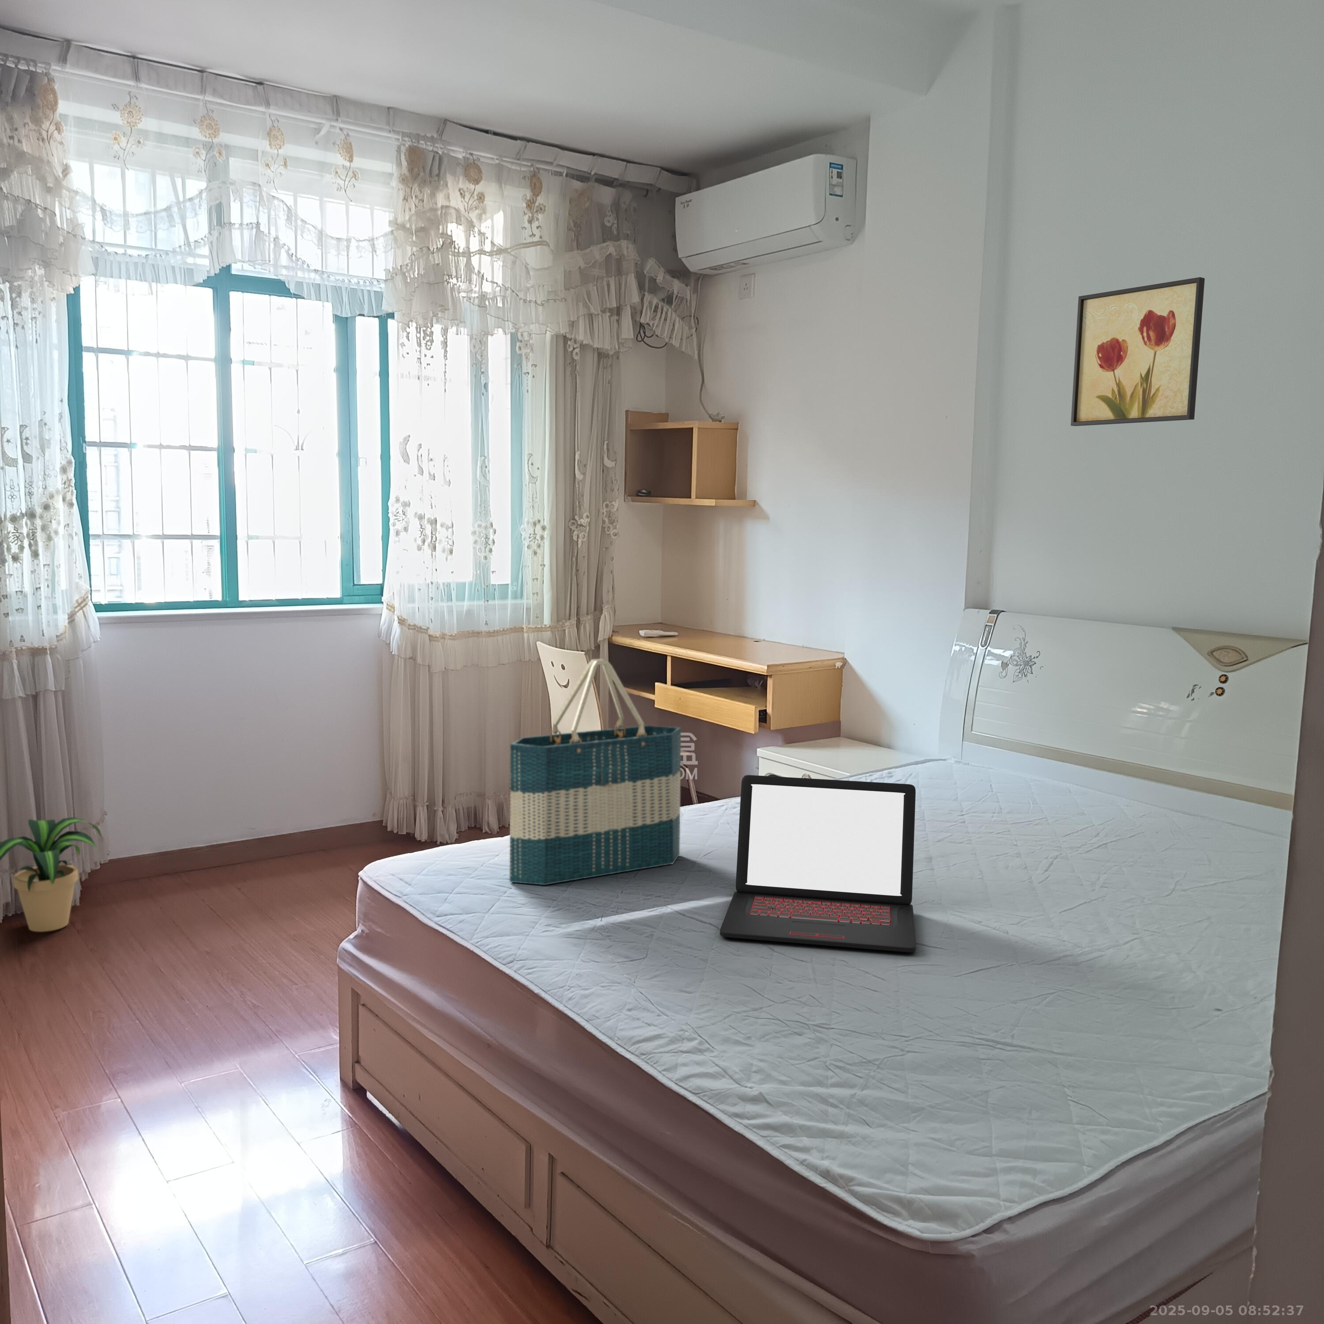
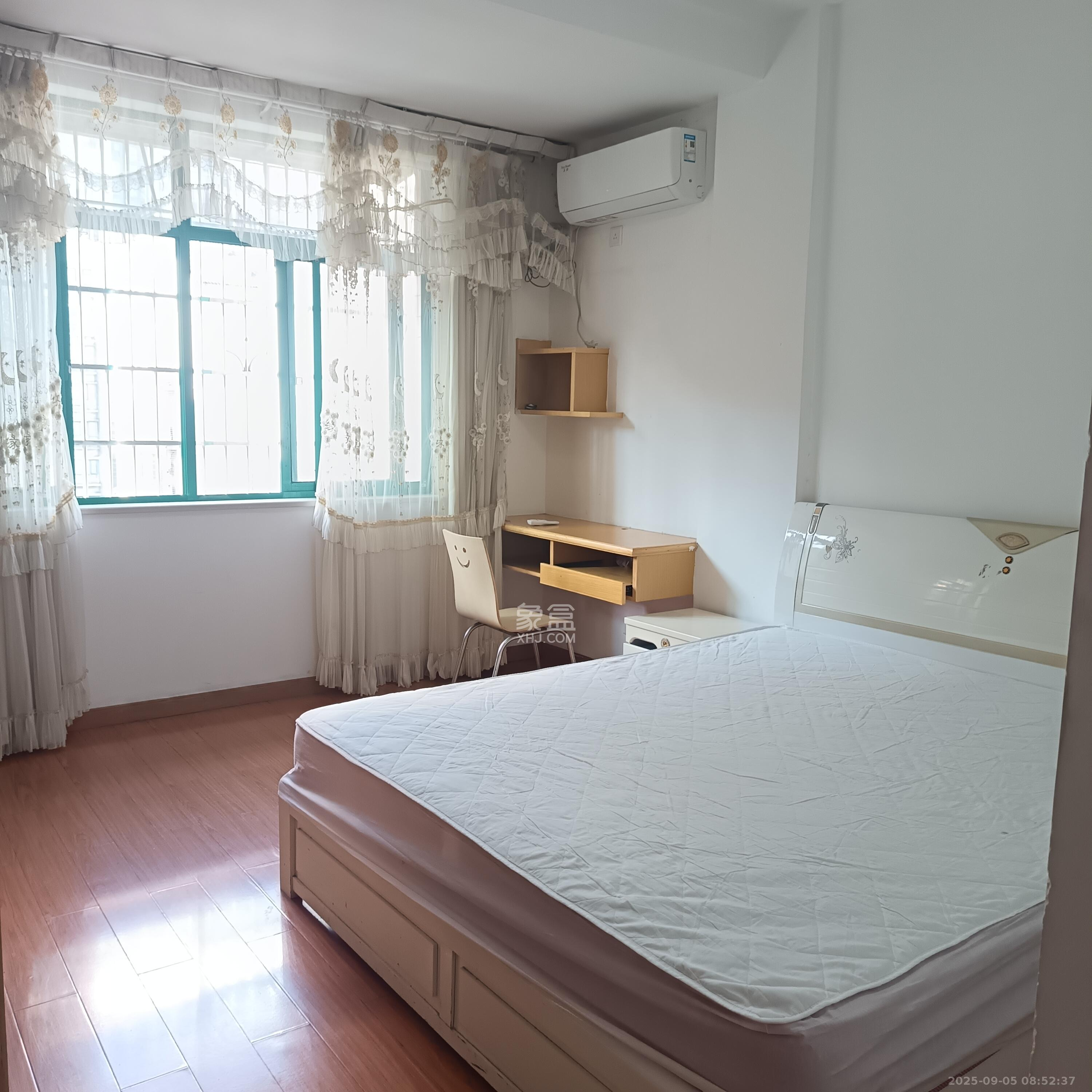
- wall art [1071,276,1205,427]
- tote bag [509,658,681,885]
- potted plant [0,817,102,932]
- laptop [719,775,917,953]
